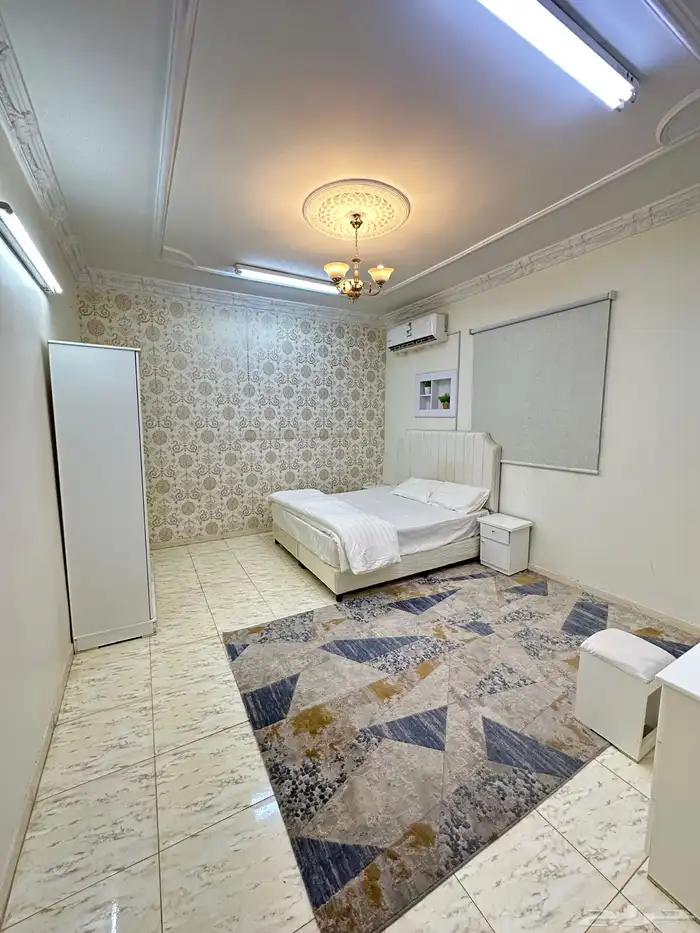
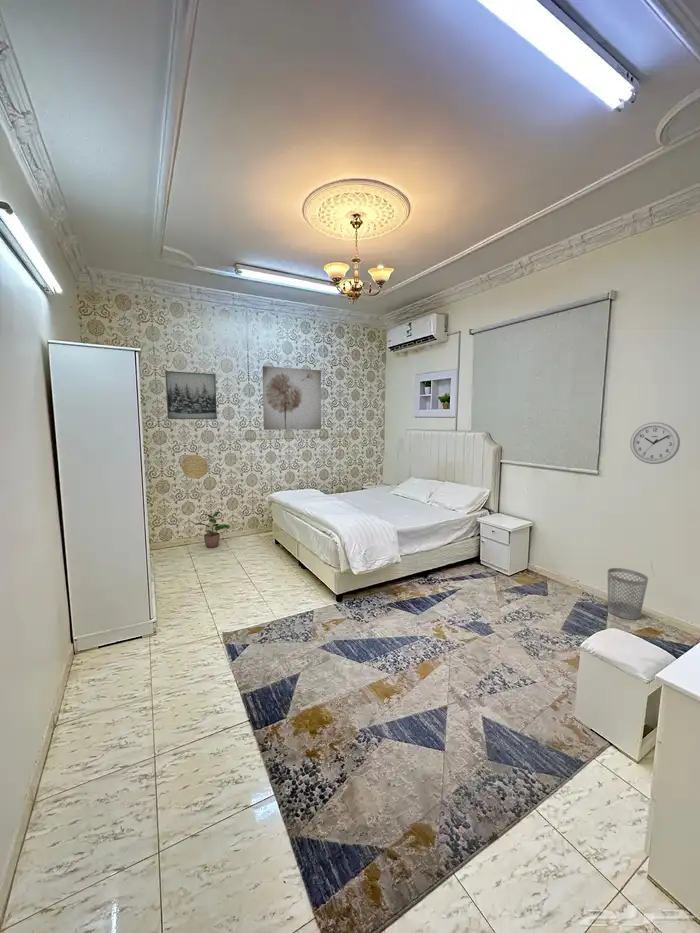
+ wall clock [629,421,681,465]
+ wall art [262,365,322,431]
+ wall art [164,370,218,420]
+ wastebasket [607,567,649,621]
+ potted plant [194,510,231,549]
+ decorative plate [180,454,209,480]
